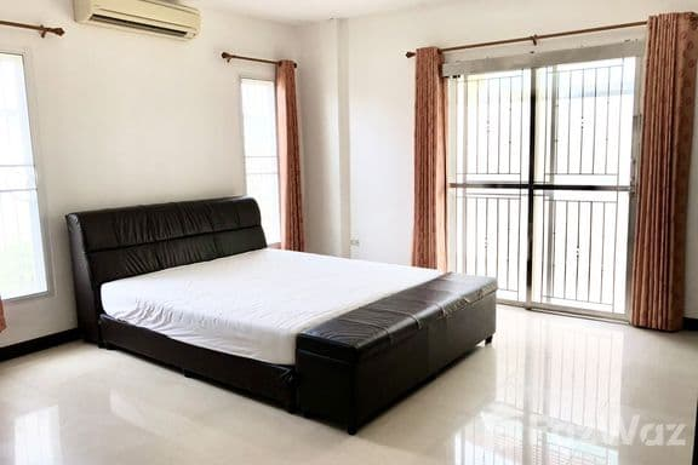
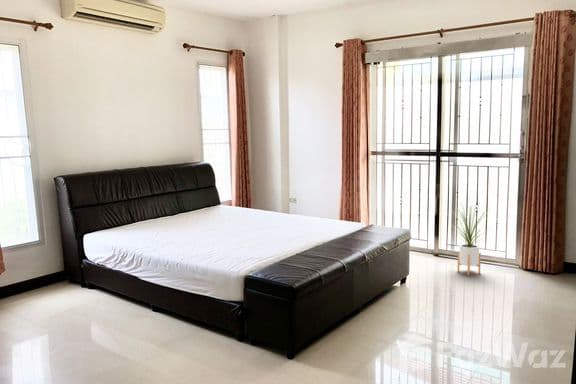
+ house plant [451,201,492,276]
